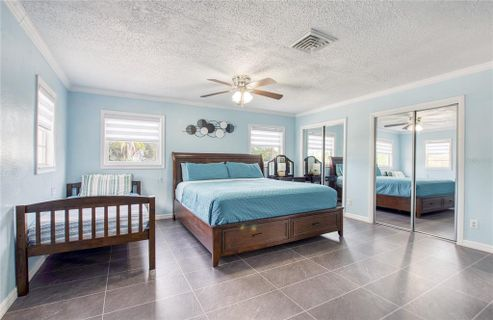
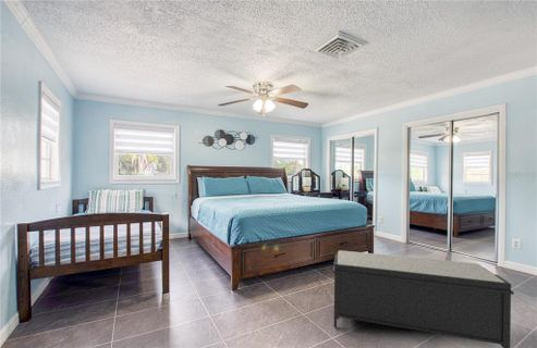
+ bench [332,249,515,348]
